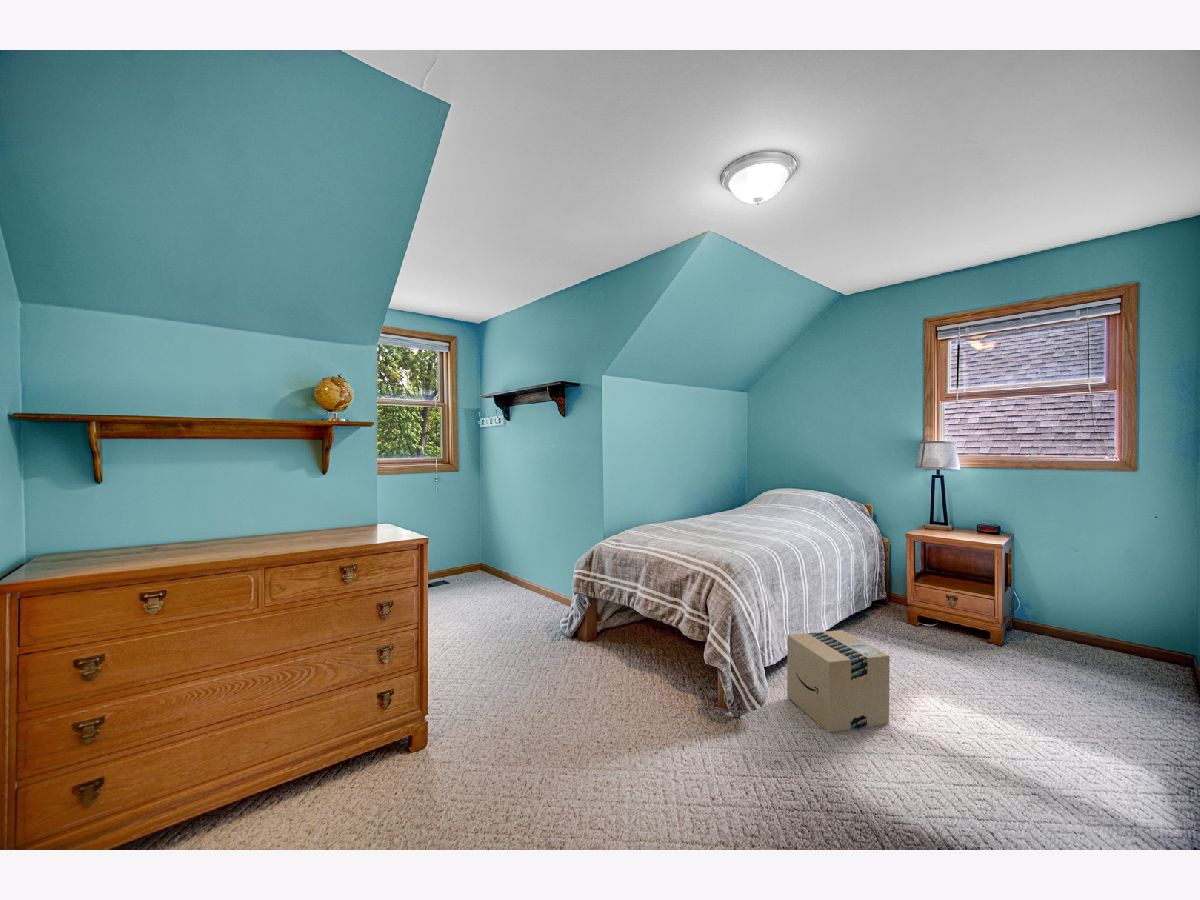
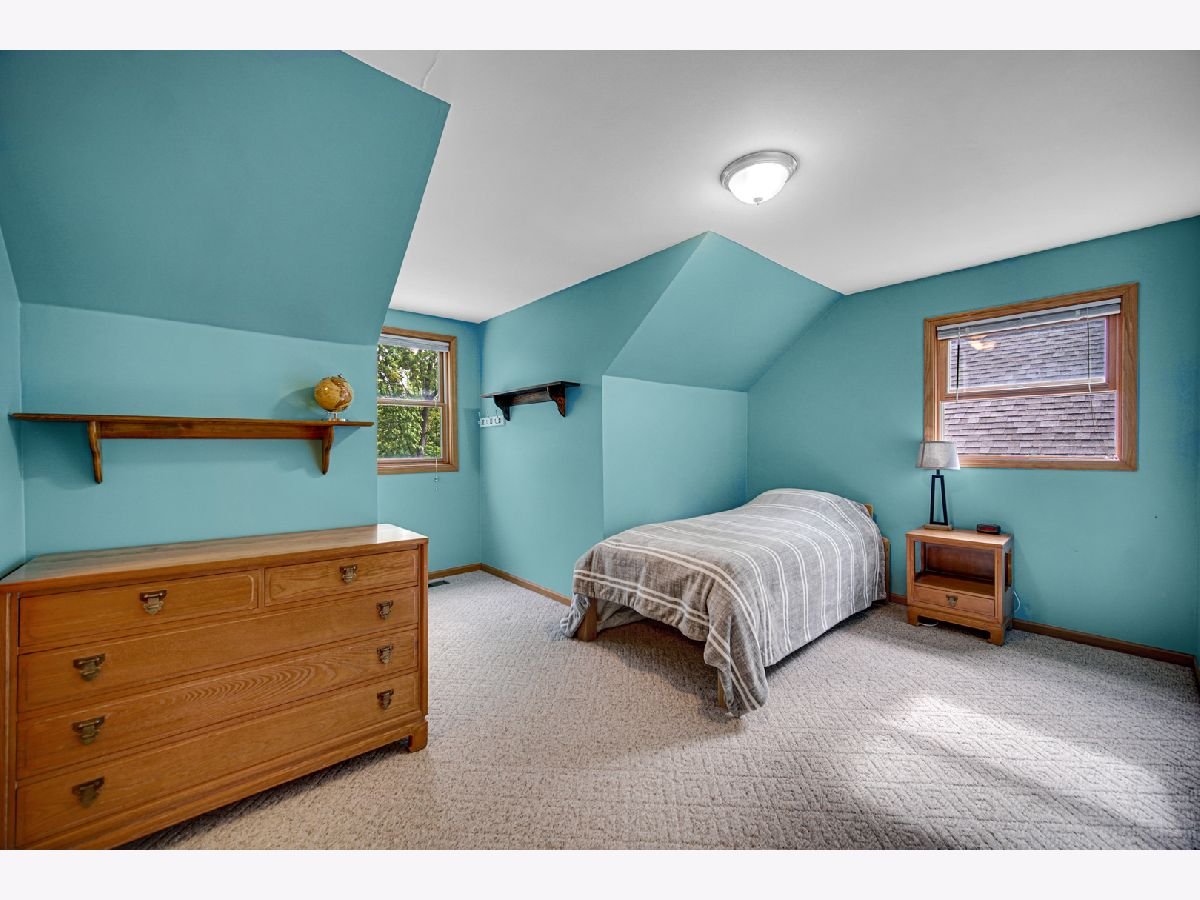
- cardboard box [786,629,891,733]
